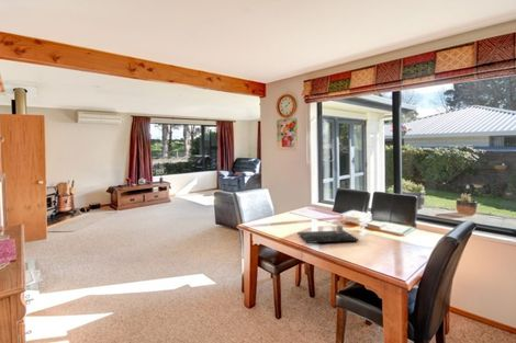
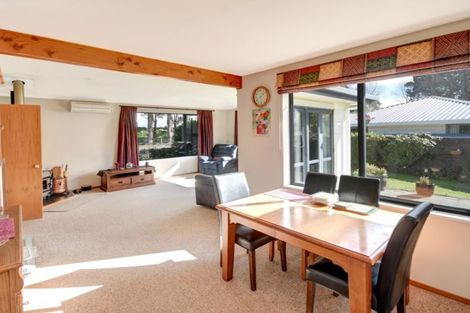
- place mat [298,225,359,244]
